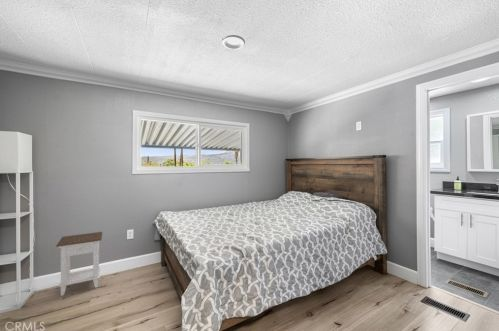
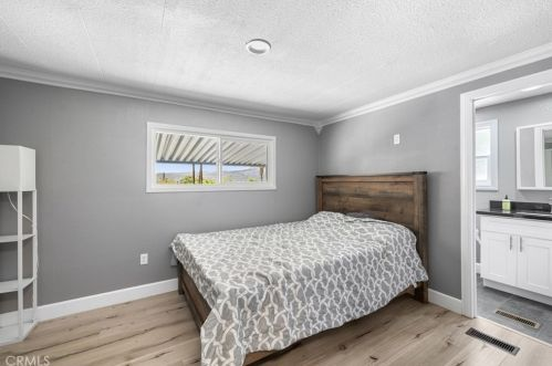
- nightstand [55,231,104,297]
